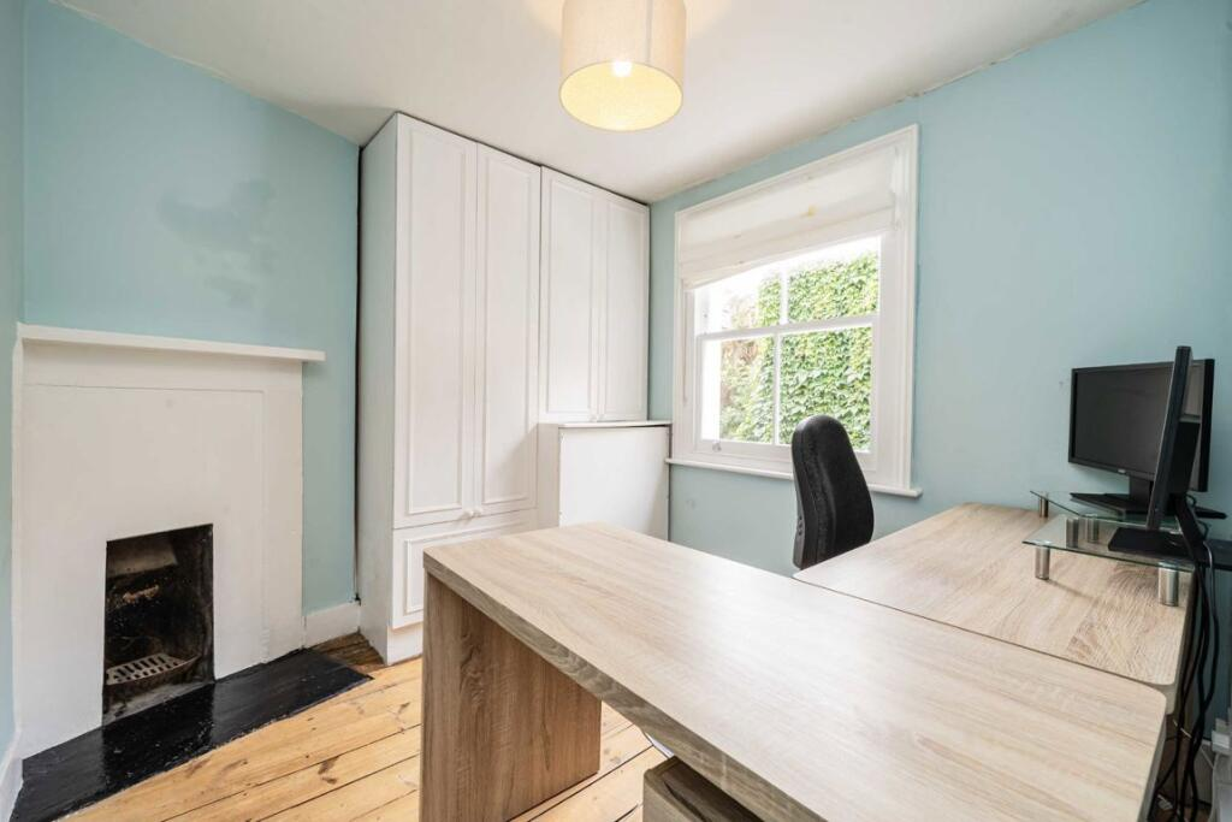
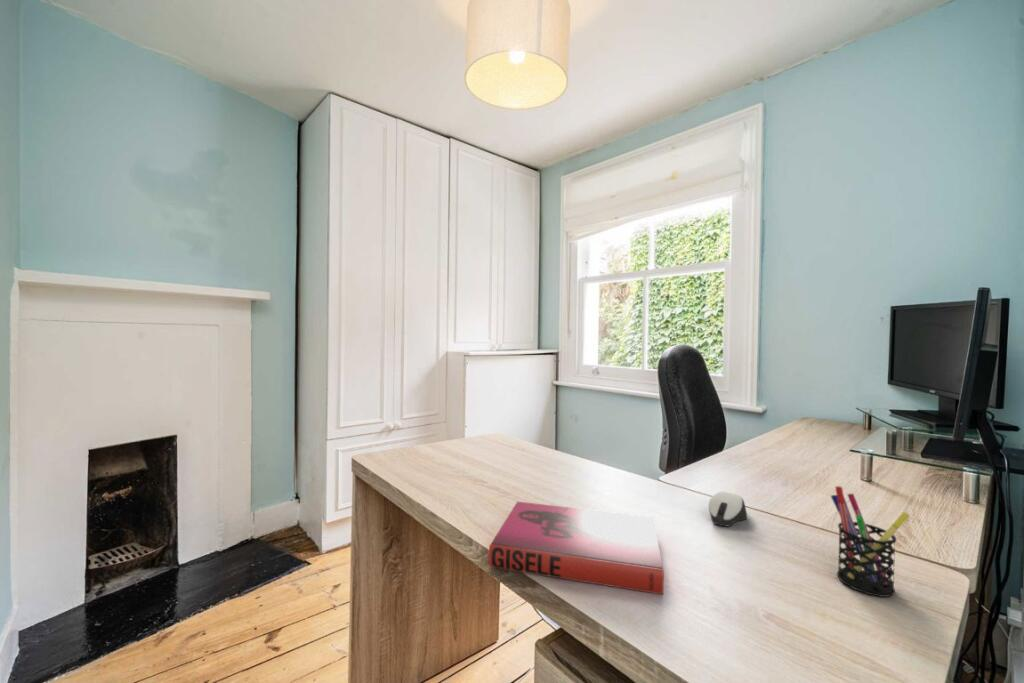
+ hardback book [488,500,665,596]
+ pen holder [830,485,911,598]
+ computer mouse [708,491,748,527]
